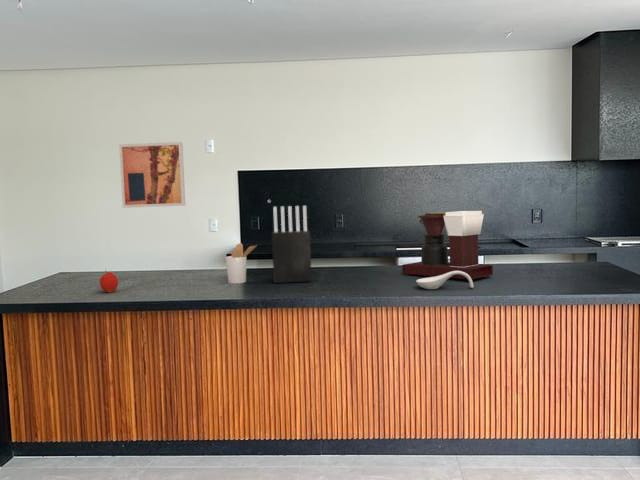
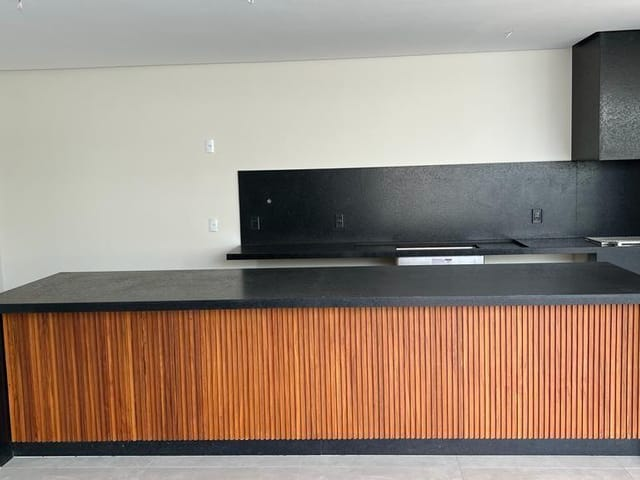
- spoon rest [415,271,474,290]
- fruit [99,269,119,293]
- knife block [271,205,313,284]
- wall art [118,141,187,209]
- utensil holder [225,242,258,284]
- coffee maker [401,210,494,282]
